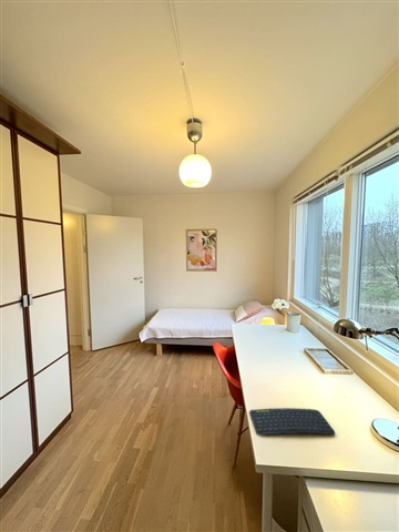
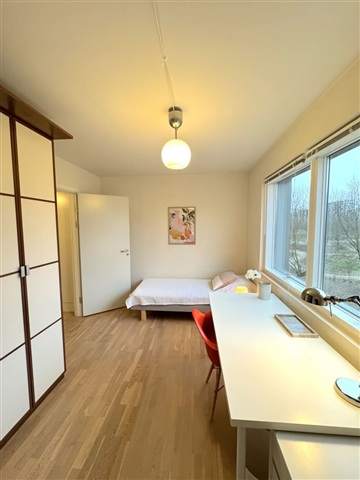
- keyboard [248,407,336,436]
